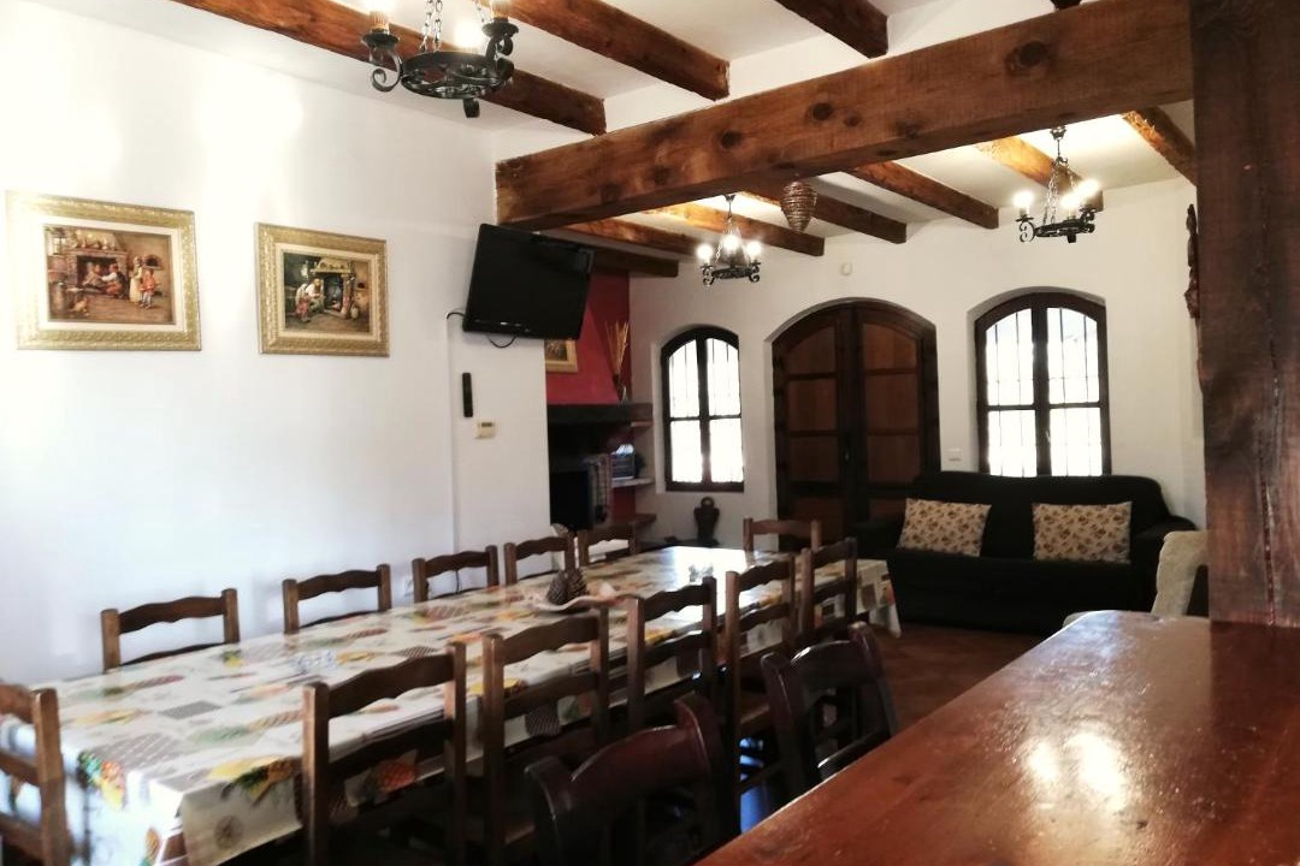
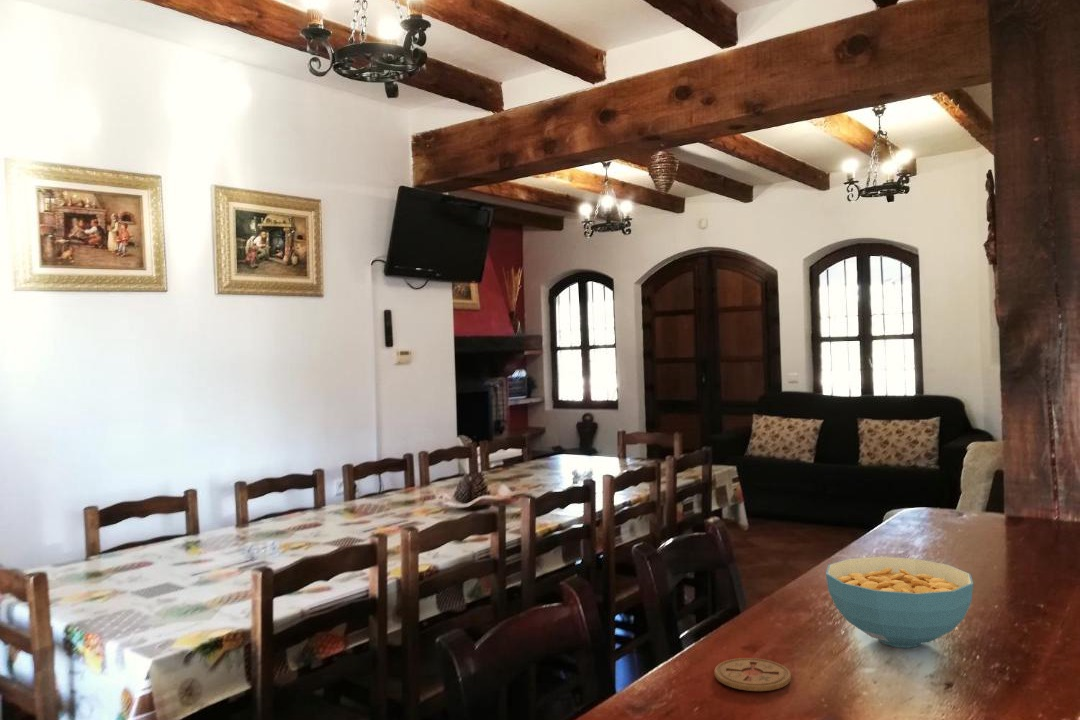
+ coaster [714,657,792,692]
+ cereal bowl [825,556,974,649]
